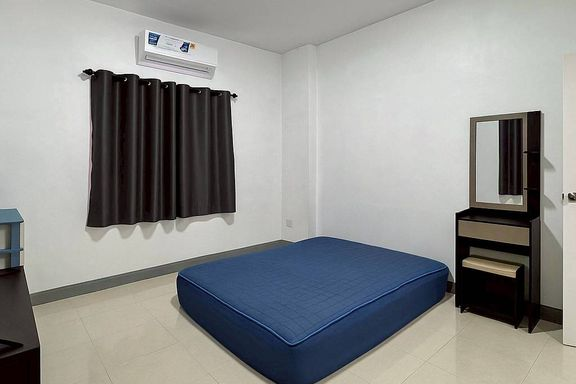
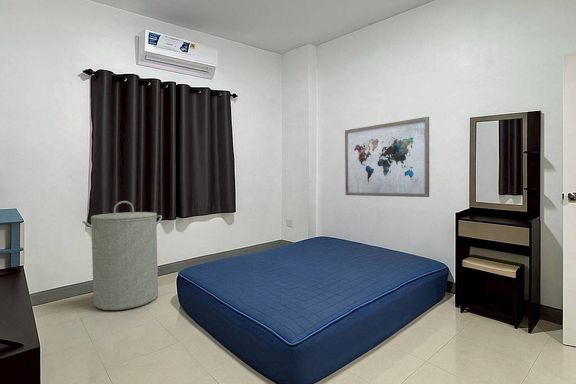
+ wall art [344,116,430,198]
+ laundry hamper [82,200,163,311]
